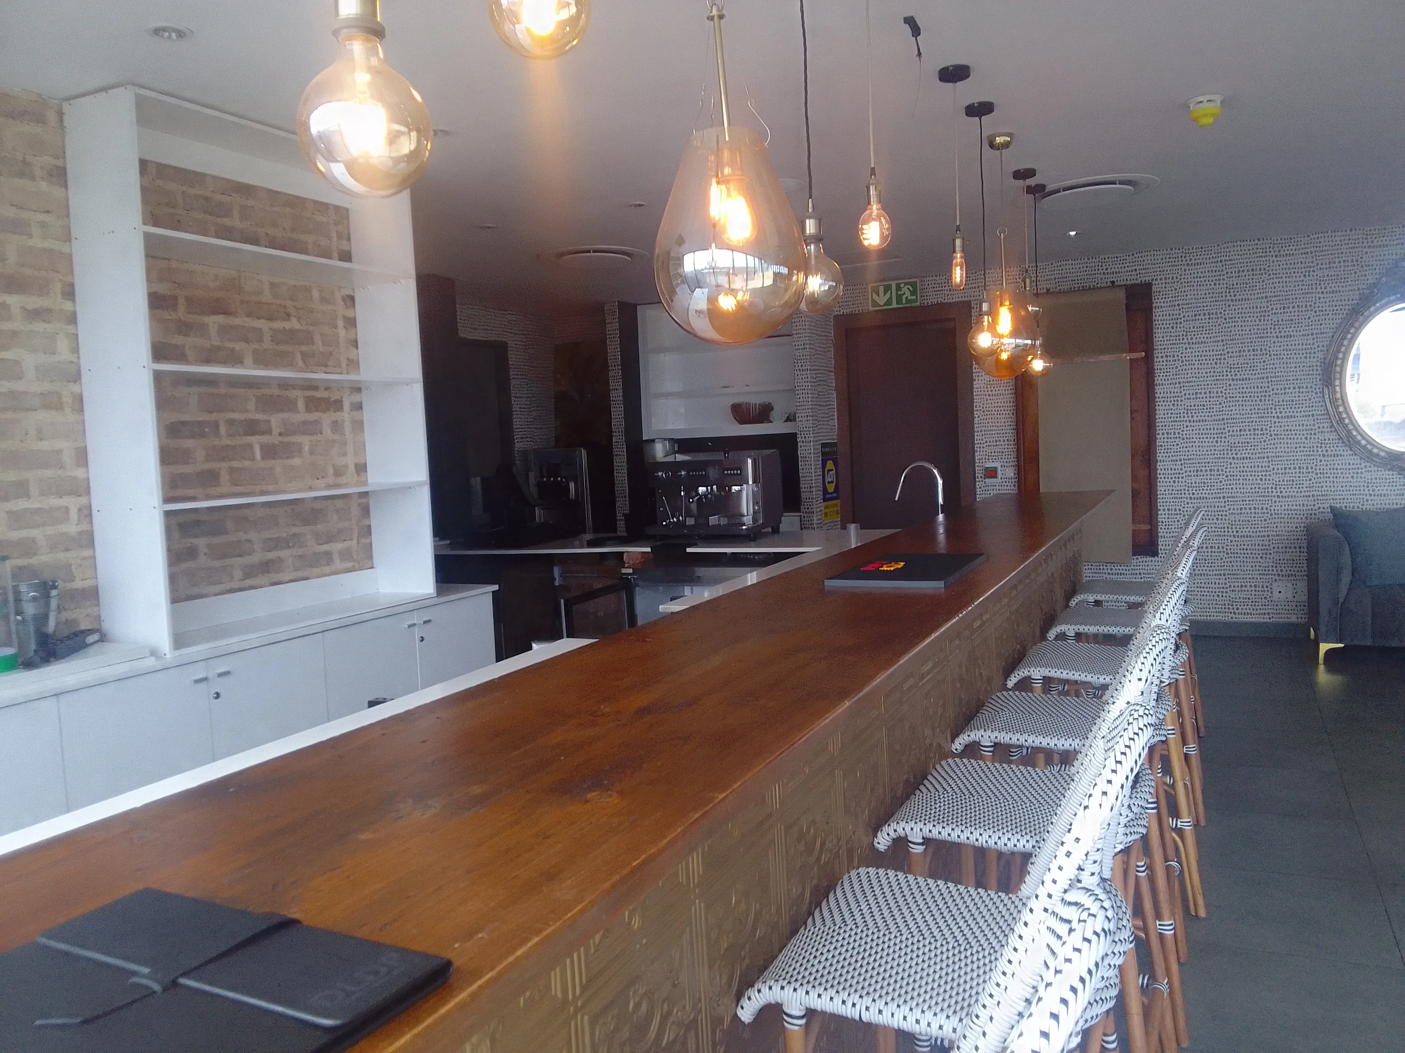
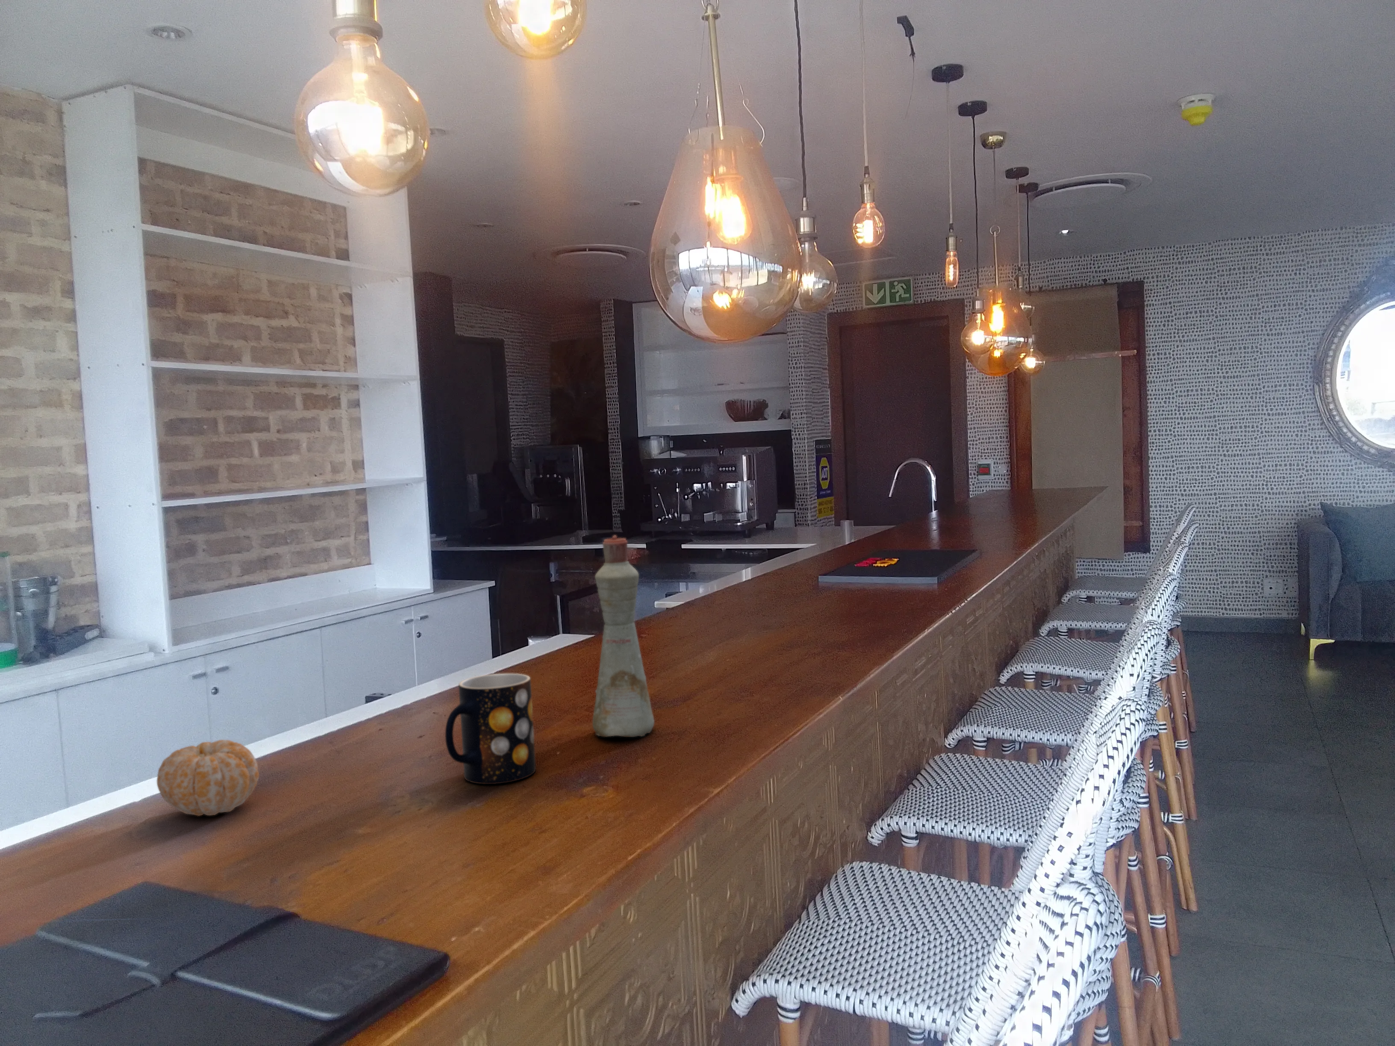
+ mug [445,672,536,785]
+ fruit [156,739,259,816]
+ bottle [592,534,655,737]
